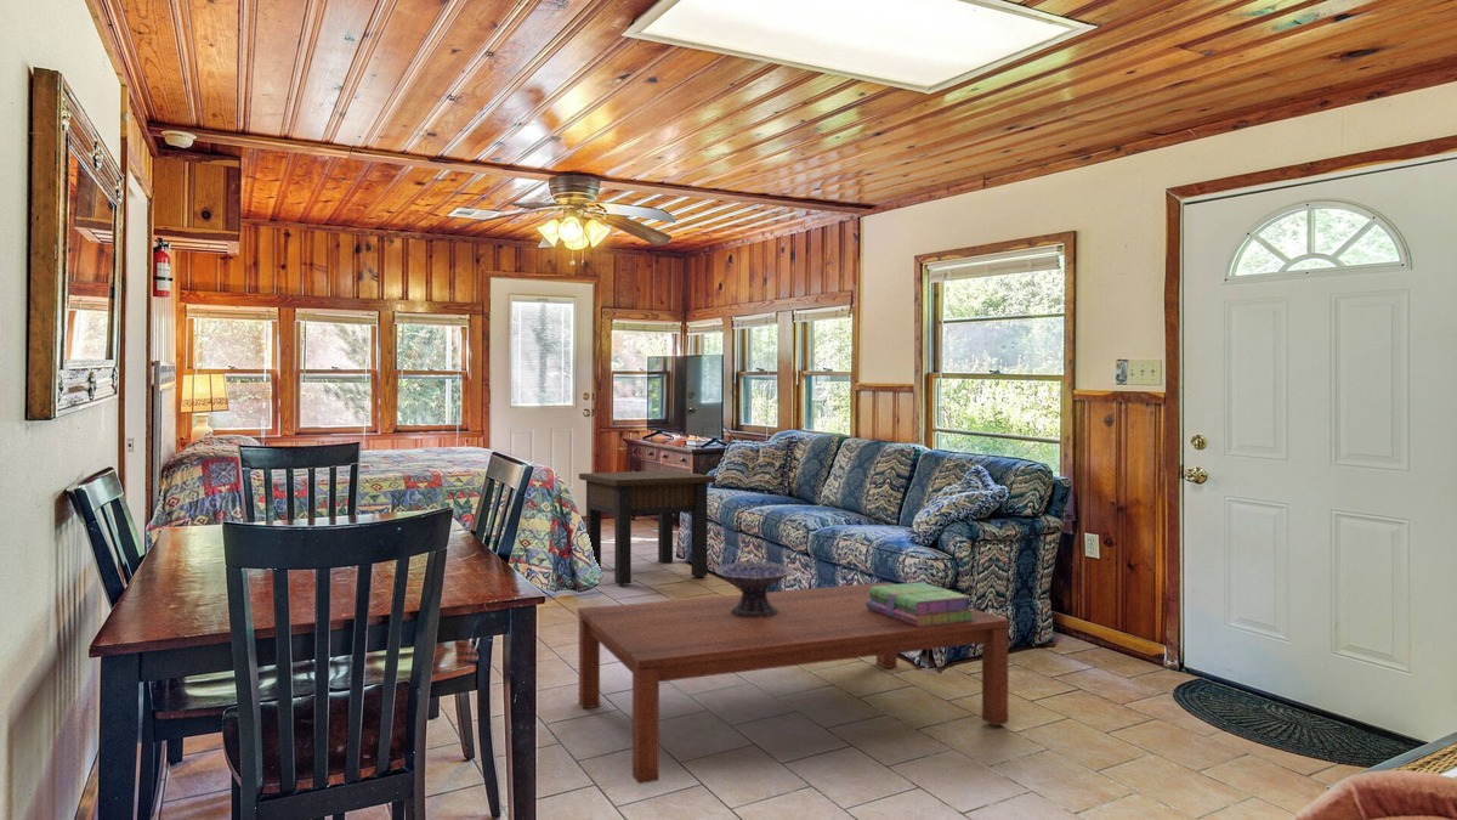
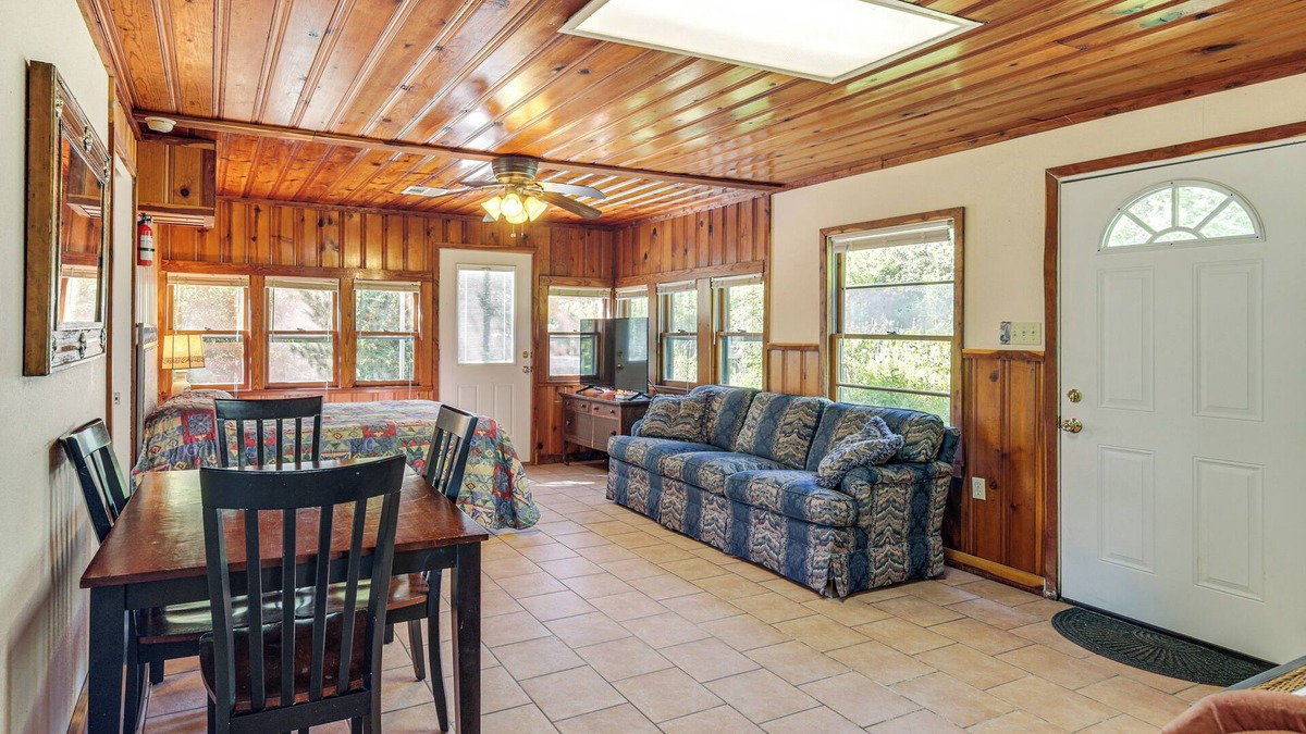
- decorative bowl [714,561,795,617]
- side table [578,469,716,586]
- coffee table [577,581,1010,785]
- stack of books [866,581,975,627]
